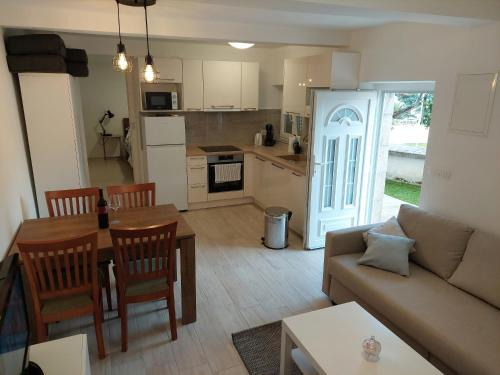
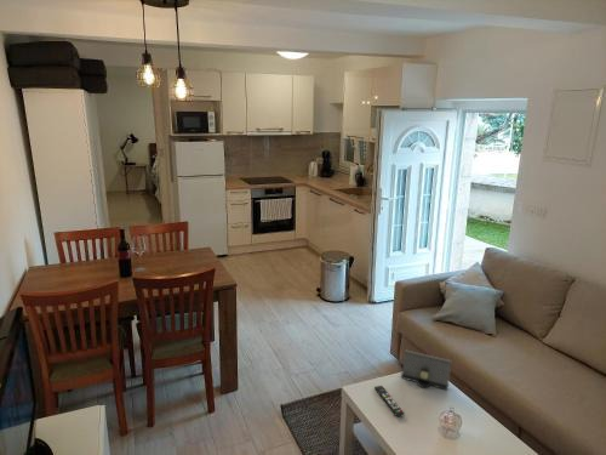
+ remote control [373,385,405,417]
+ speaker [400,349,452,391]
